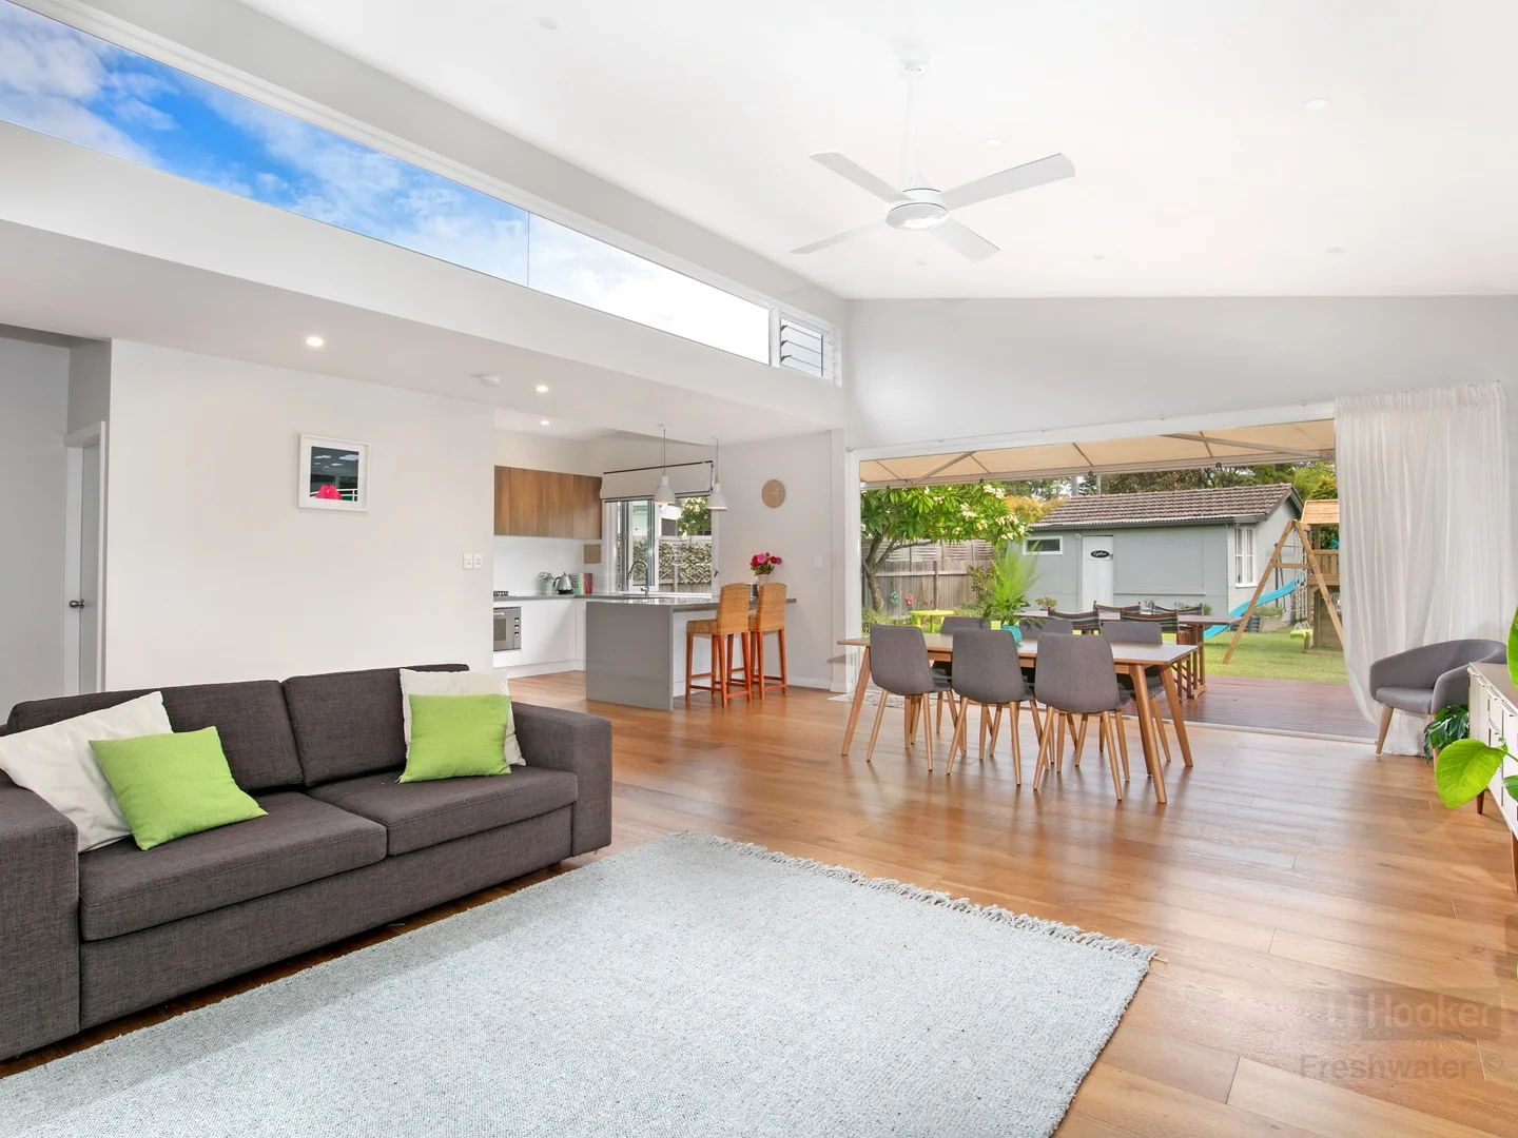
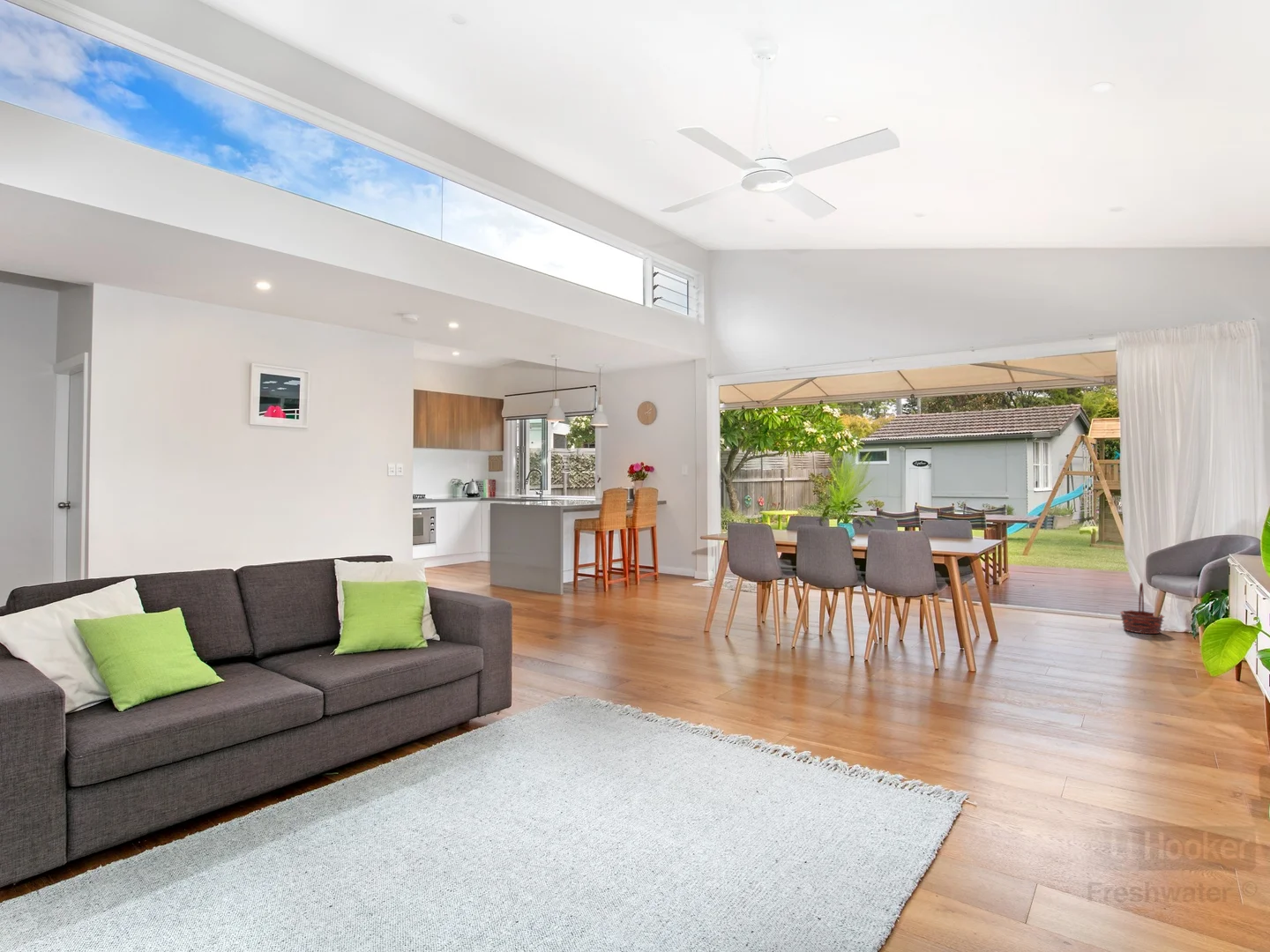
+ basket [1119,582,1165,635]
